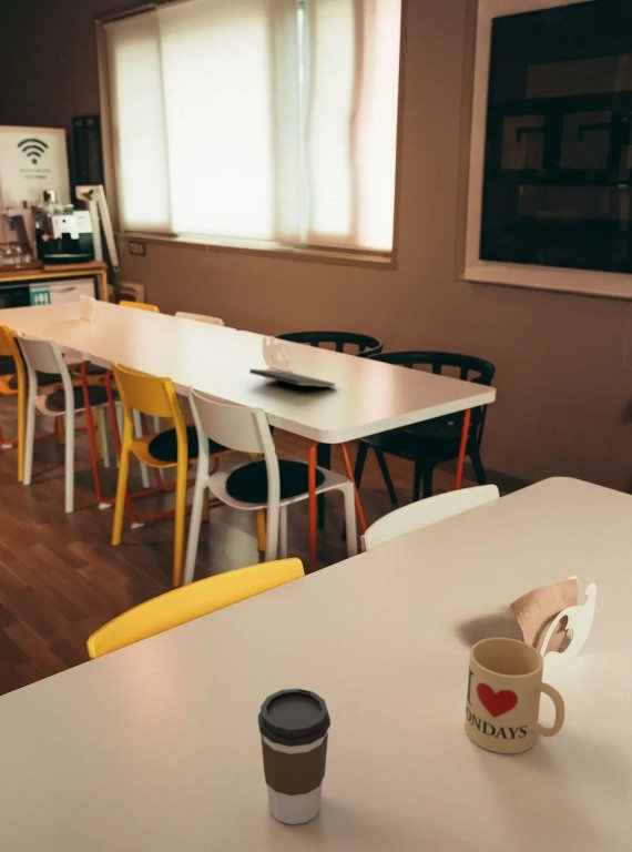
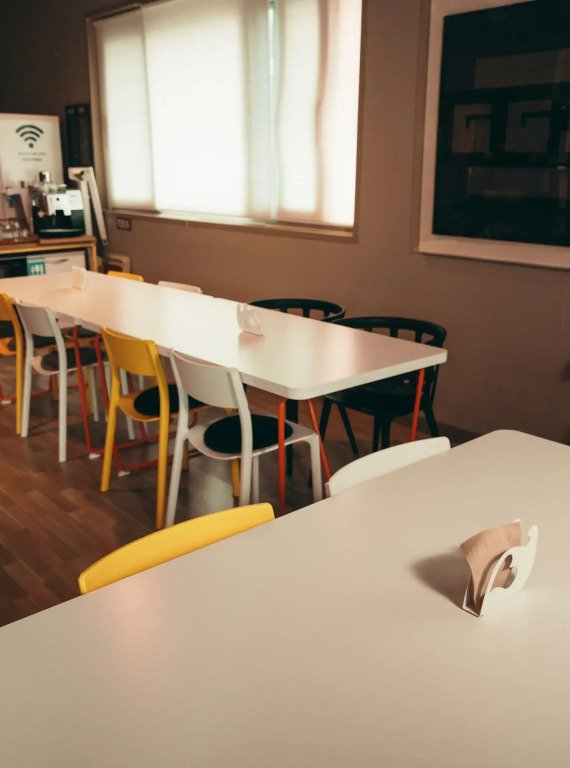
- coffee cup [257,688,332,825]
- mug [463,637,565,754]
- notepad [248,368,336,397]
